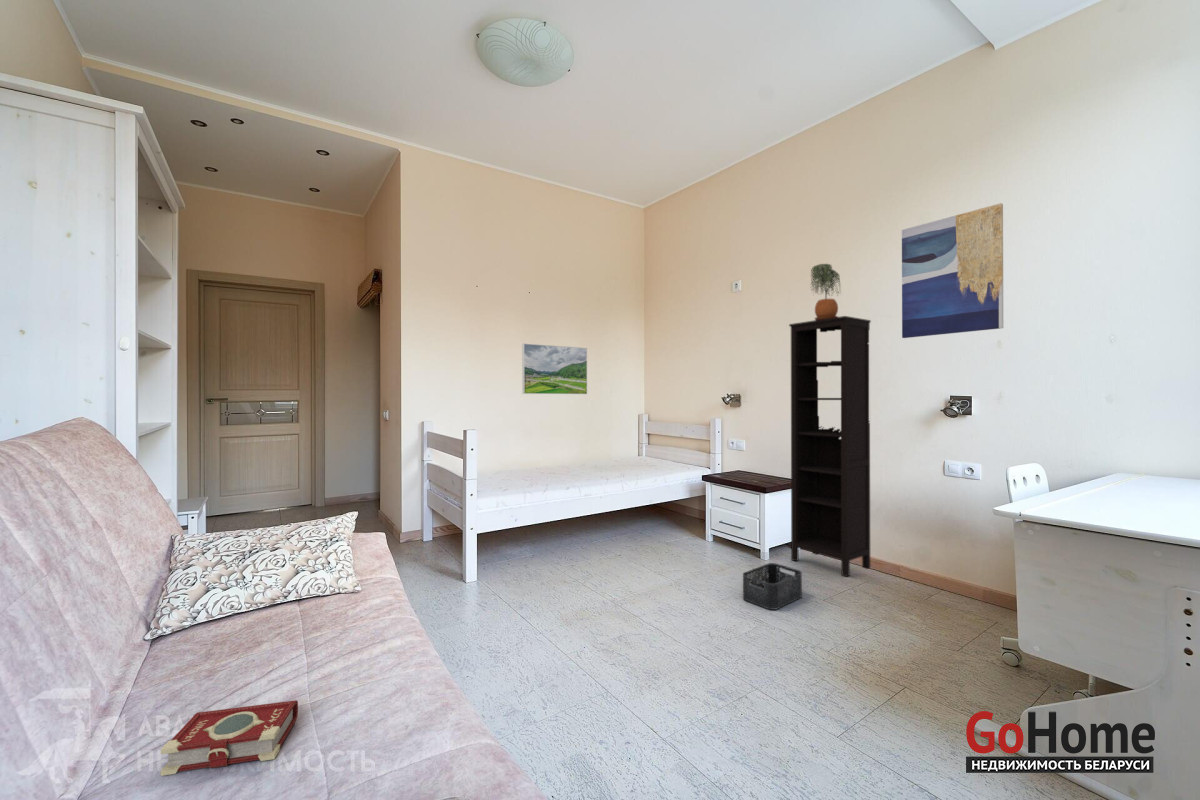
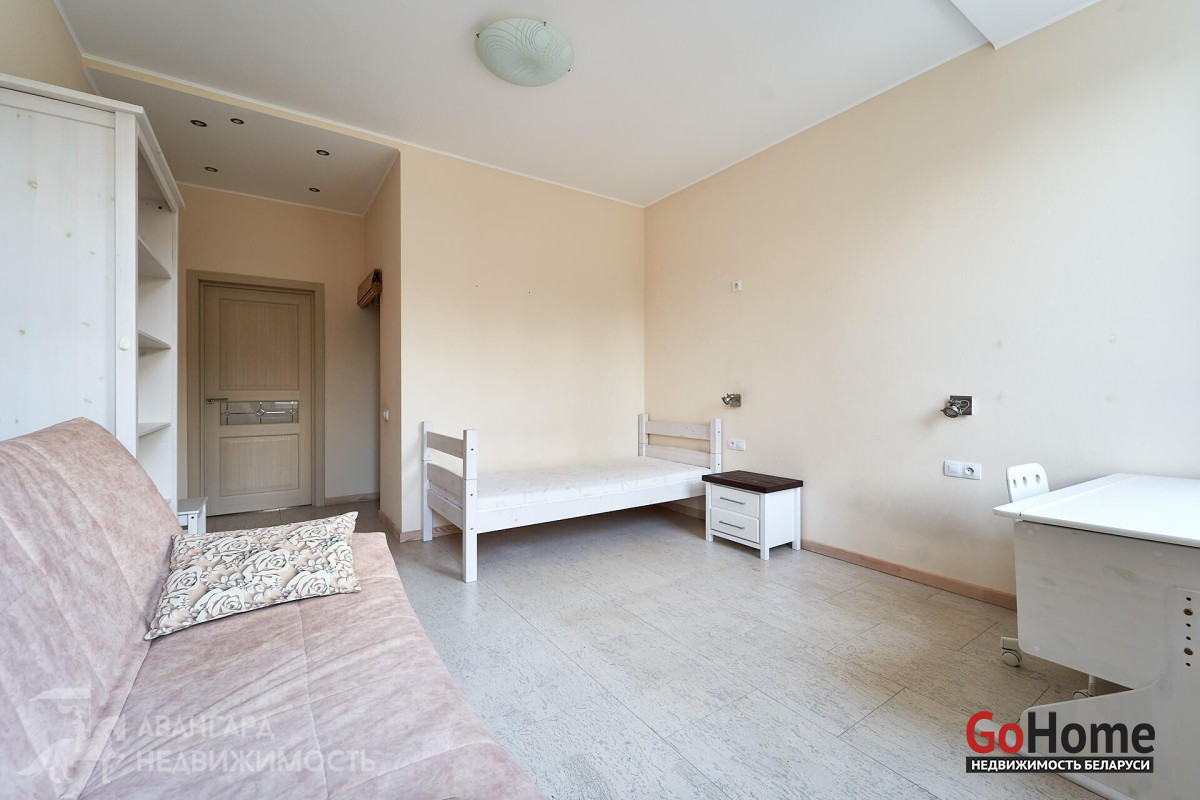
- storage bin [742,562,803,611]
- bookcase [788,315,872,577]
- book [160,699,299,777]
- wall art [901,202,1004,339]
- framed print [521,343,588,395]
- potted plant [809,263,842,320]
